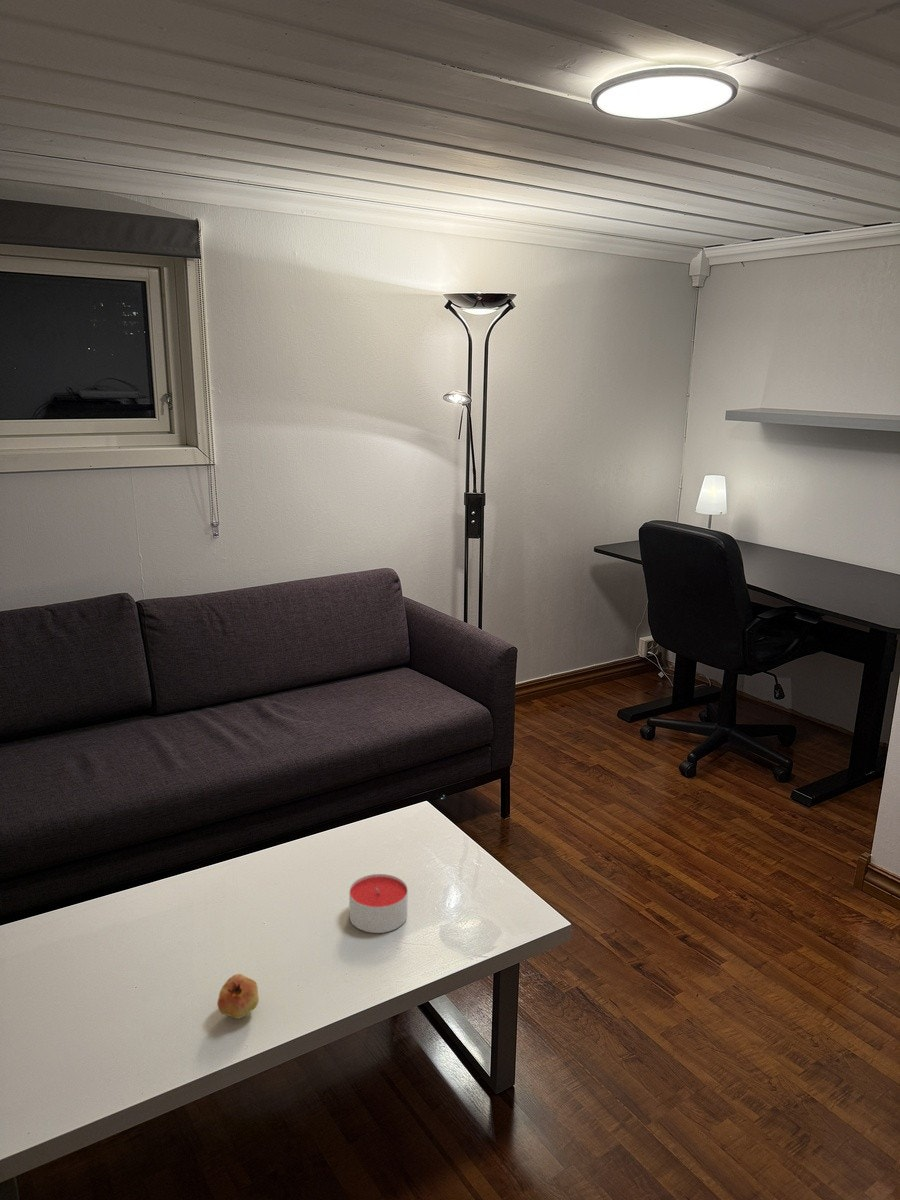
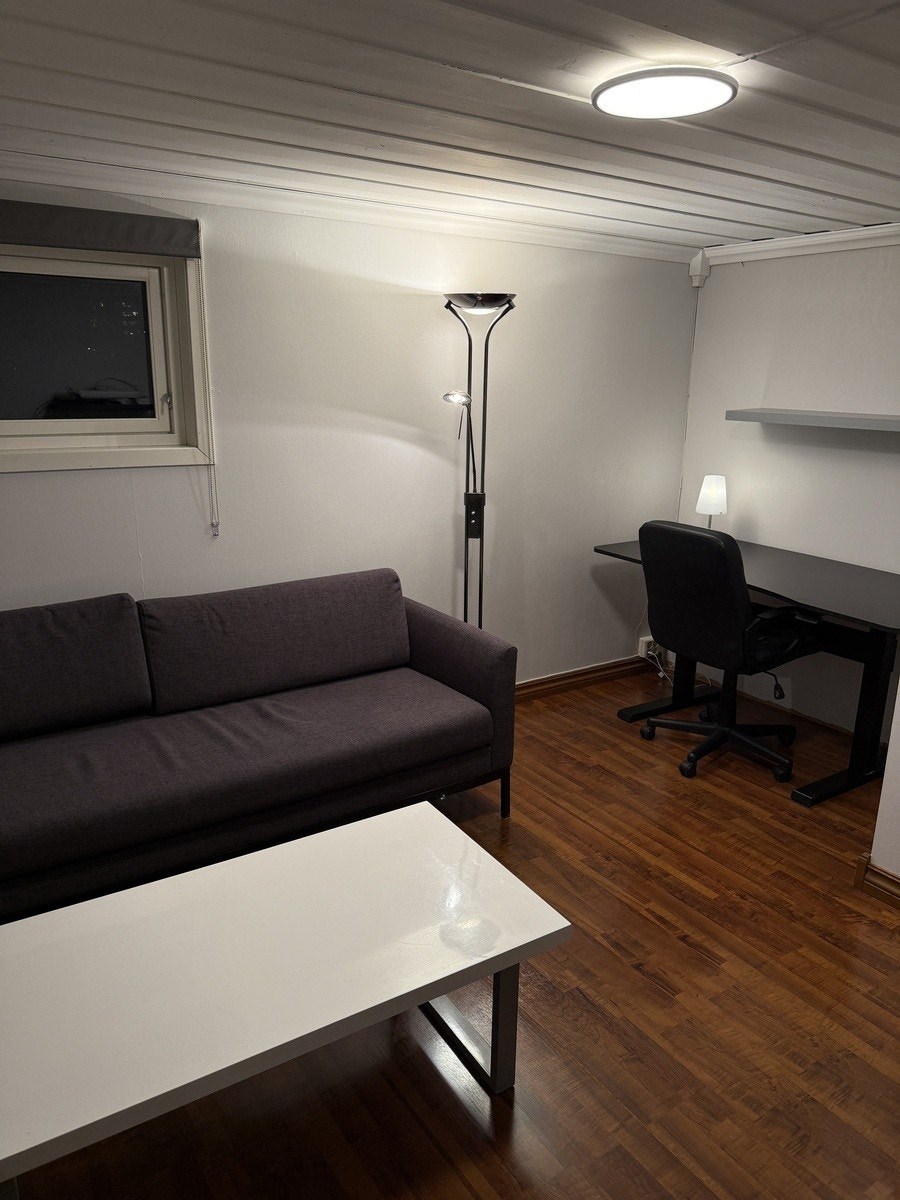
- candle [348,873,409,934]
- fruit [216,973,260,1020]
